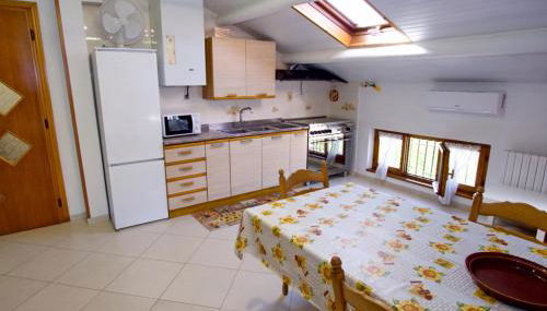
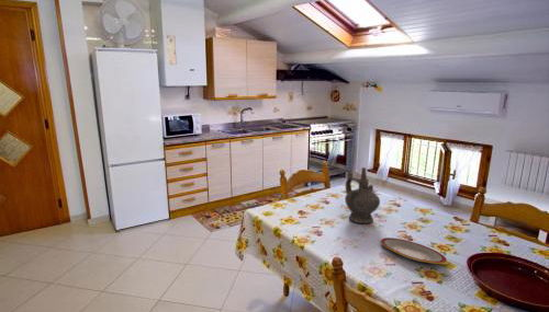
+ plate [380,236,448,265]
+ ceremonial vessel [344,166,381,224]
